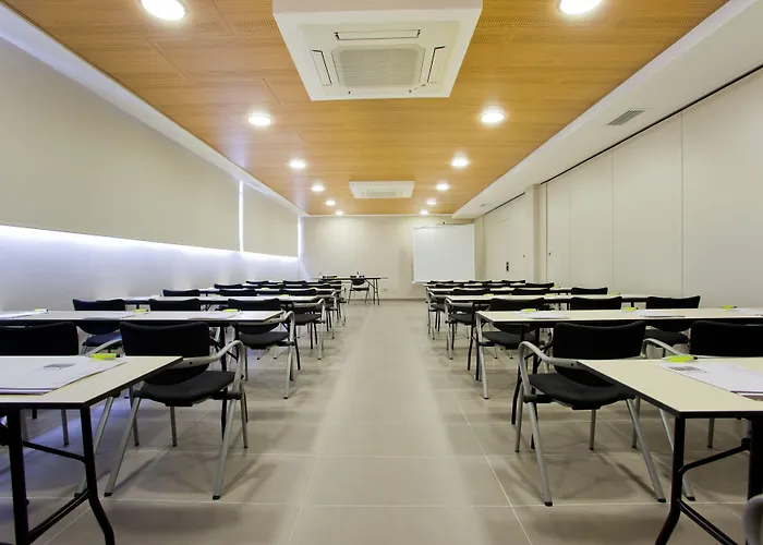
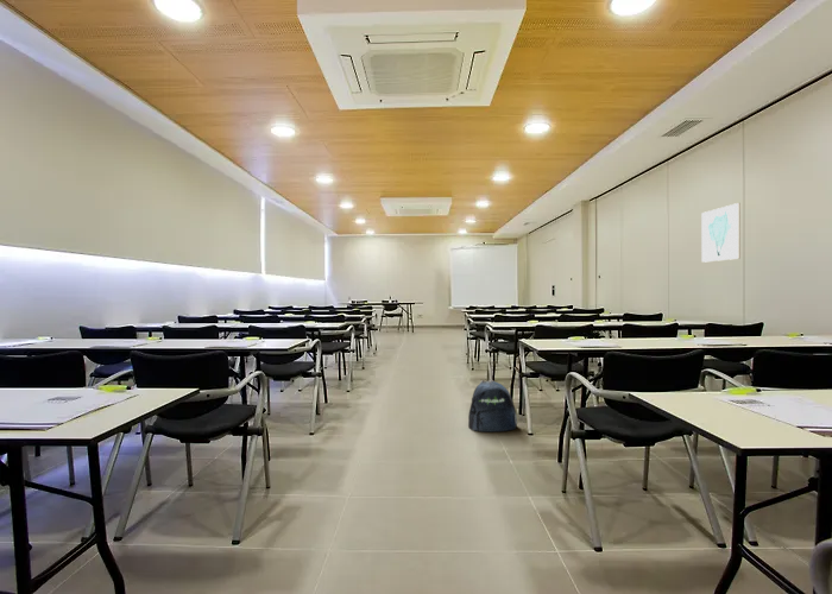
+ backpack [467,379,518,432]
+ wall art [700,202,742,264]
